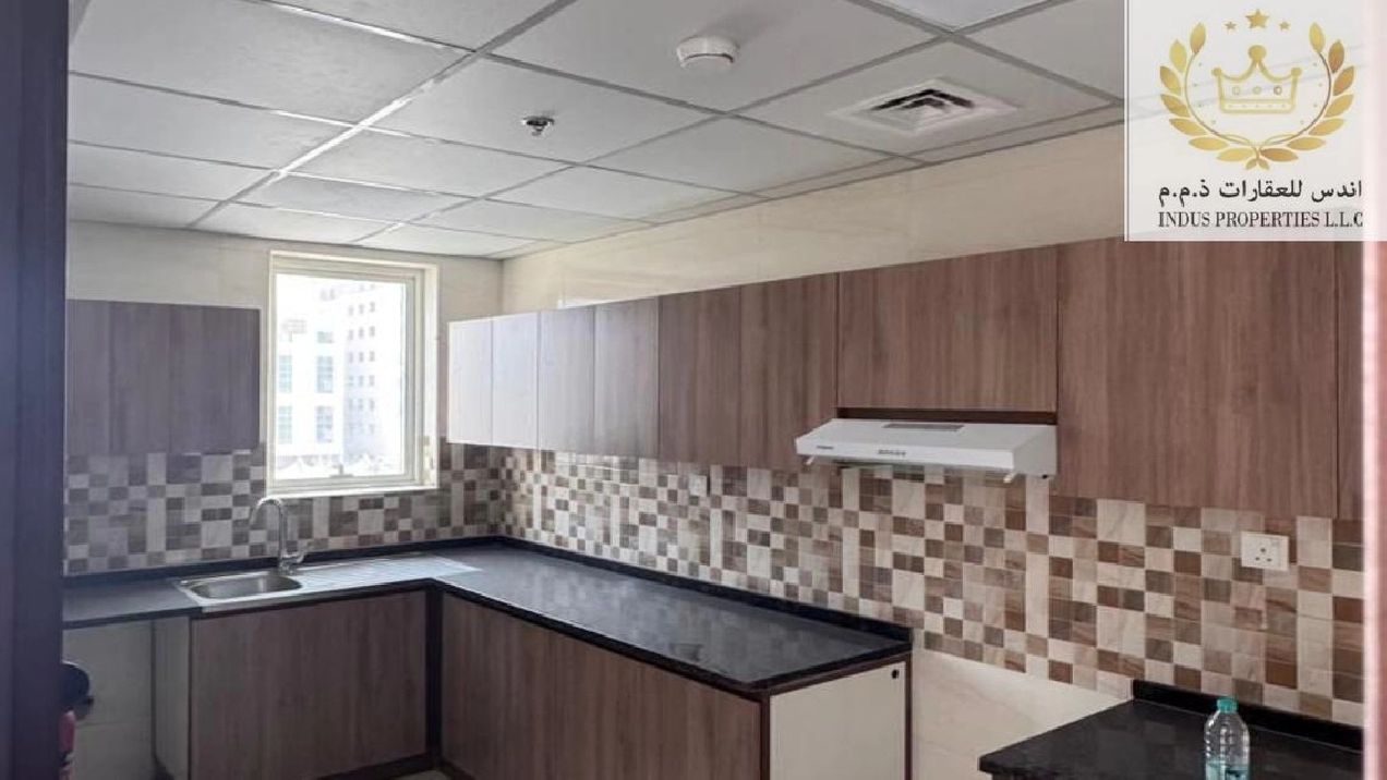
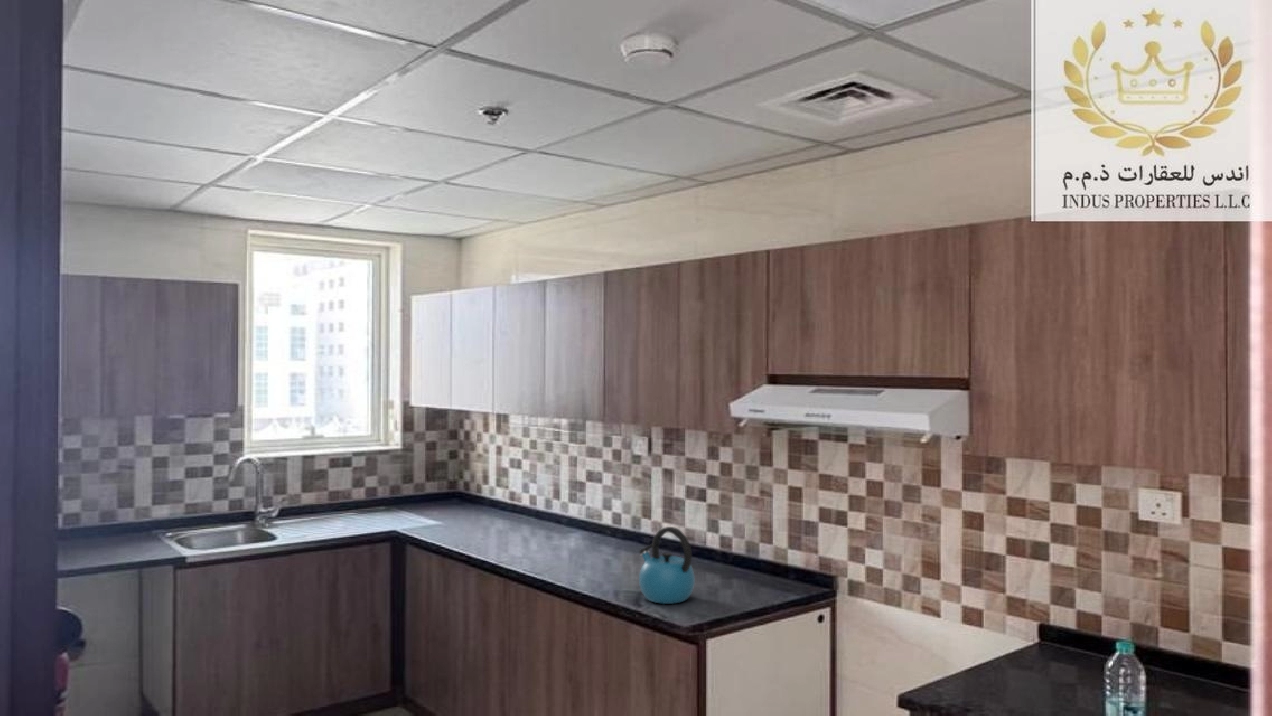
+ kettle [638,526,696,605]
